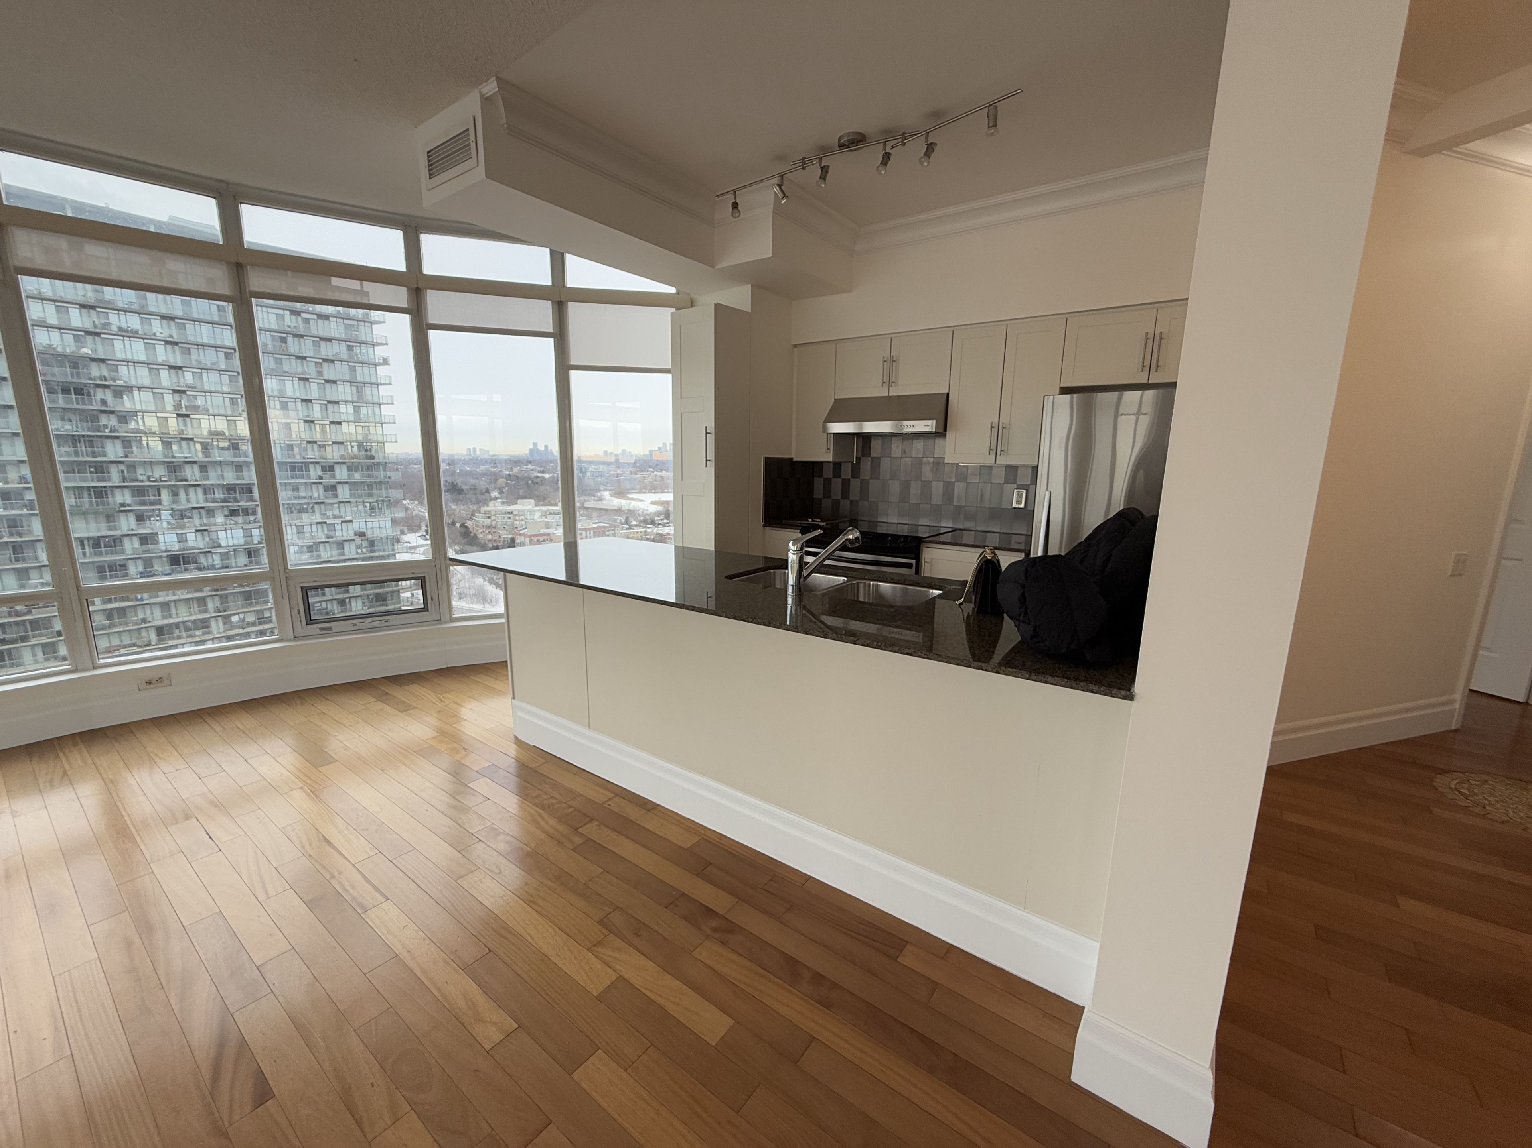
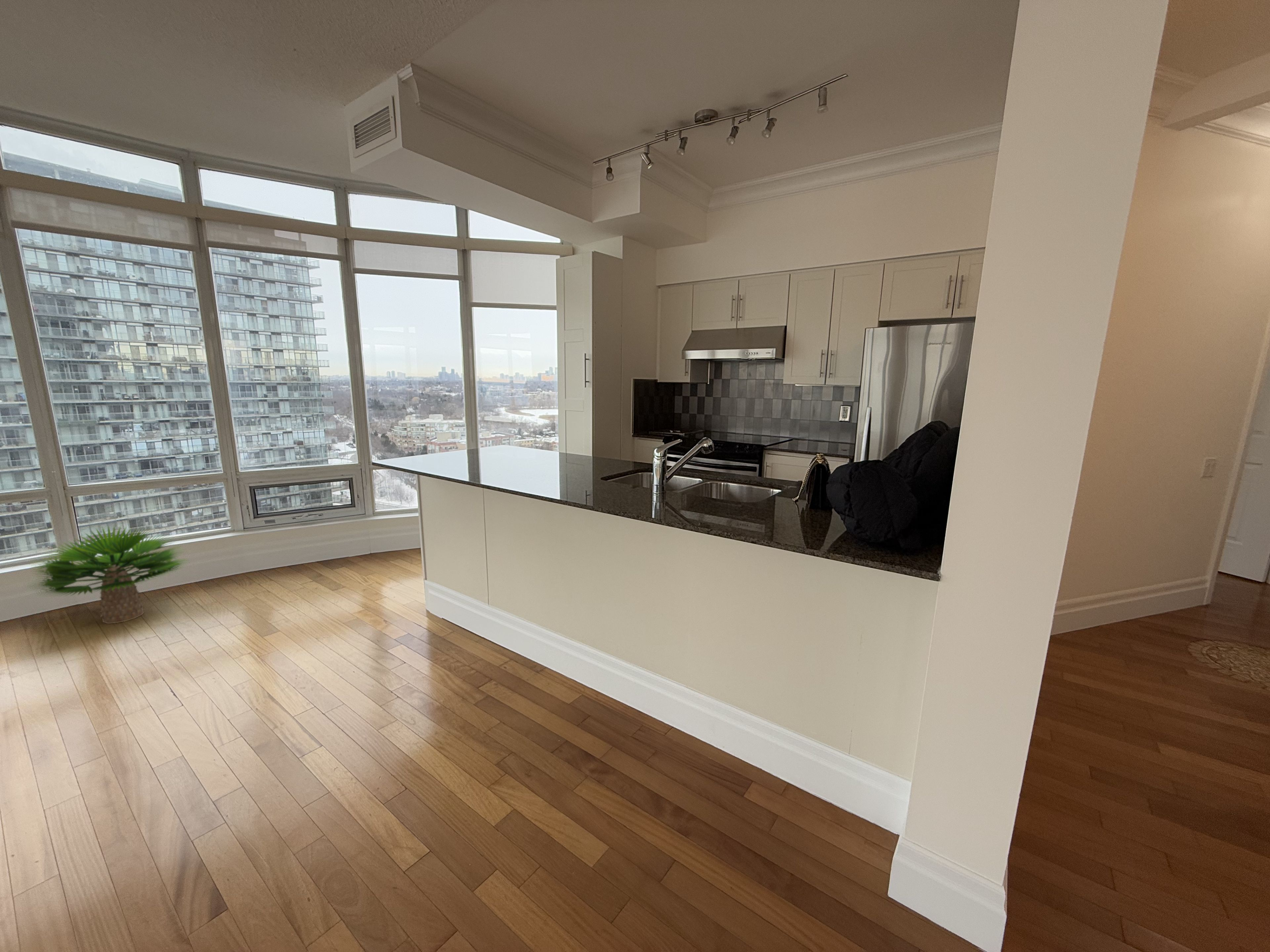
+ potted plant [24,524,191,624]
